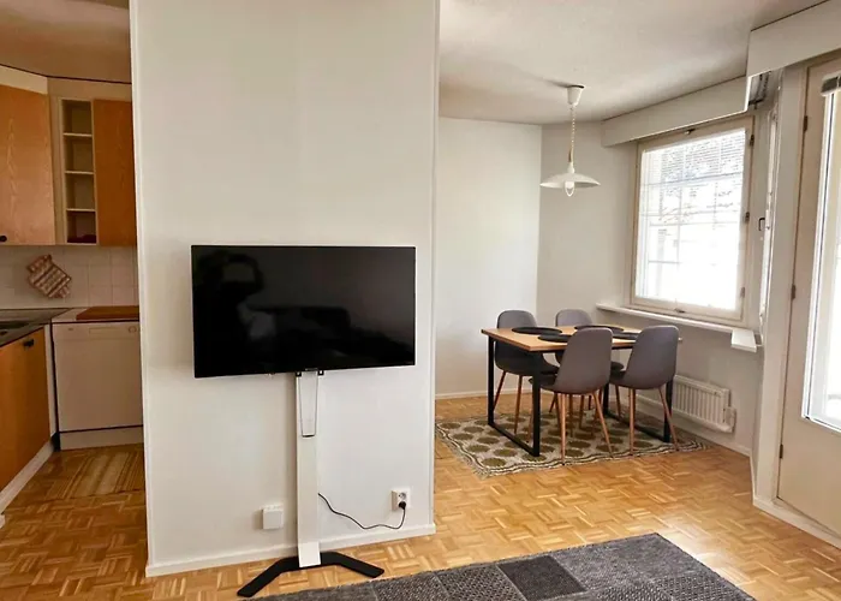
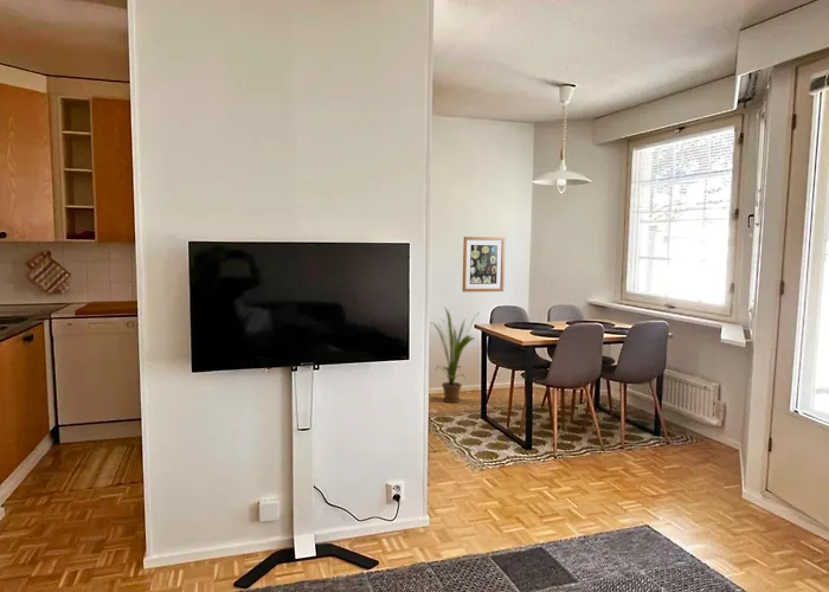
+ house plant [431,305,478,404]
+ wall art [462,236,507,292]
